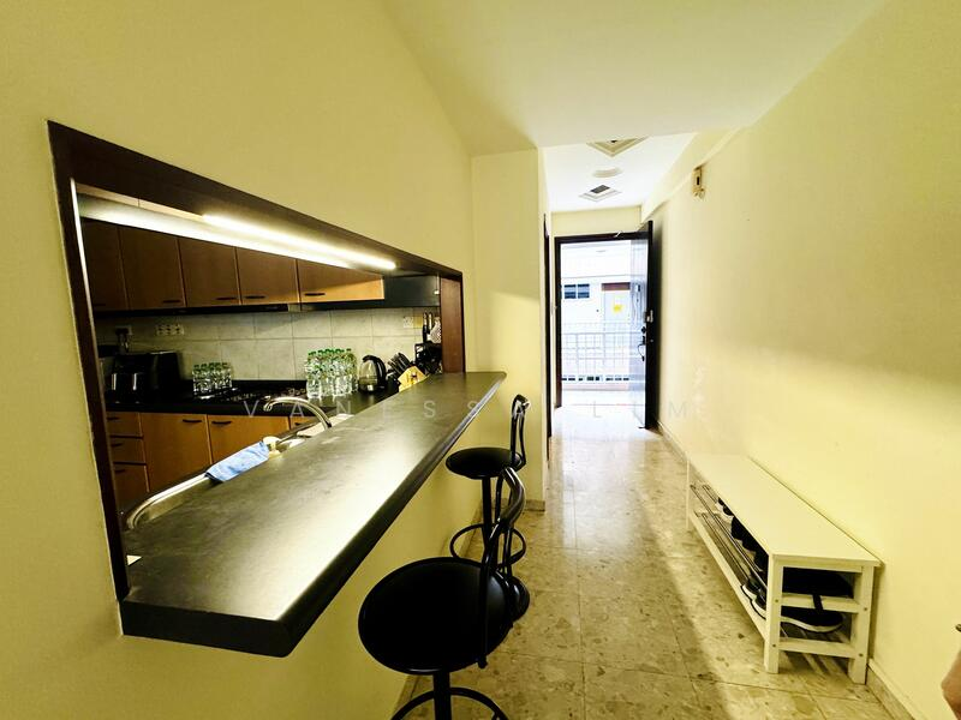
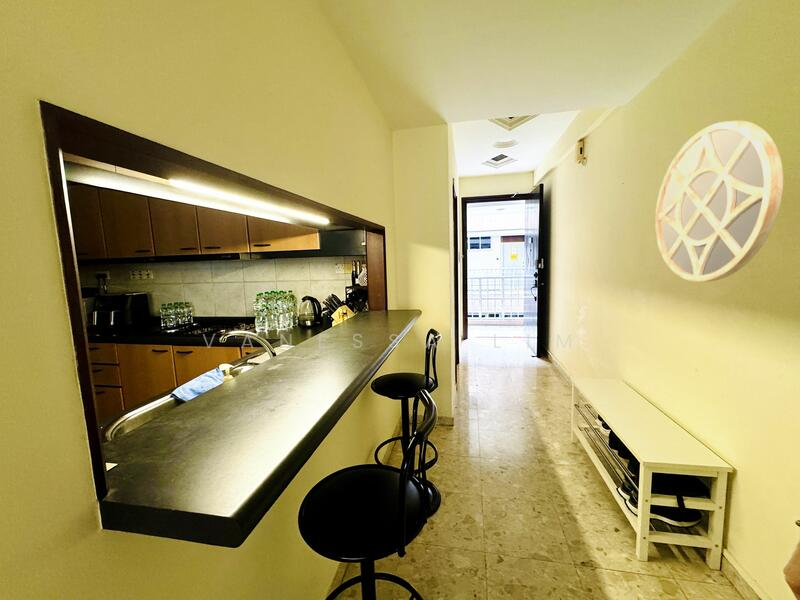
+ home mirror [654,120,784,283]
